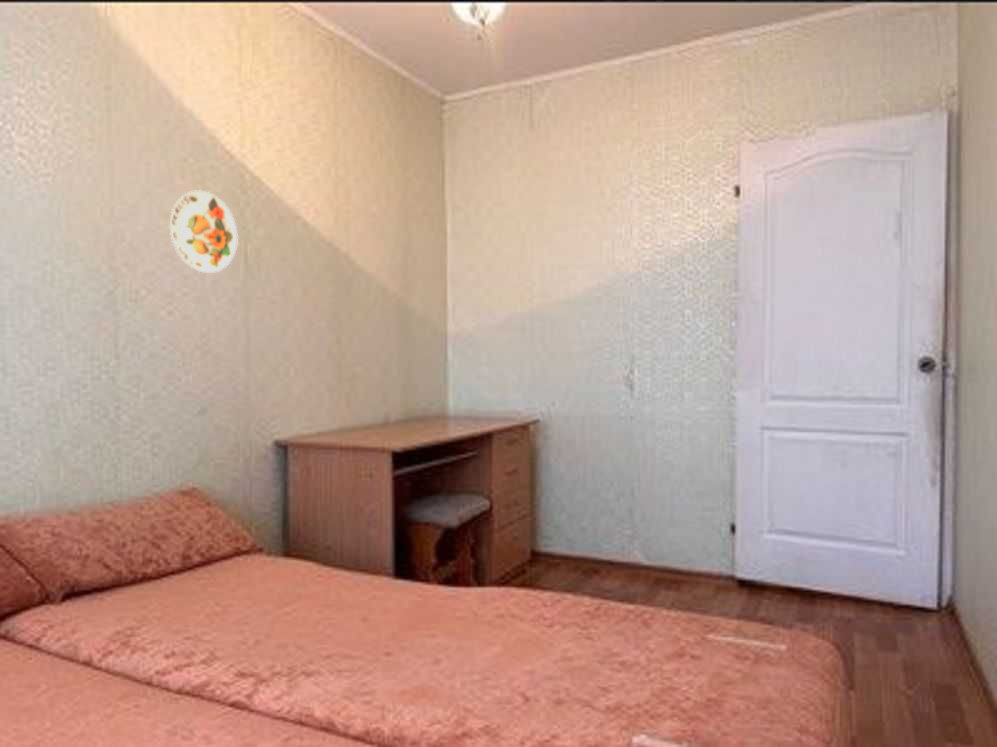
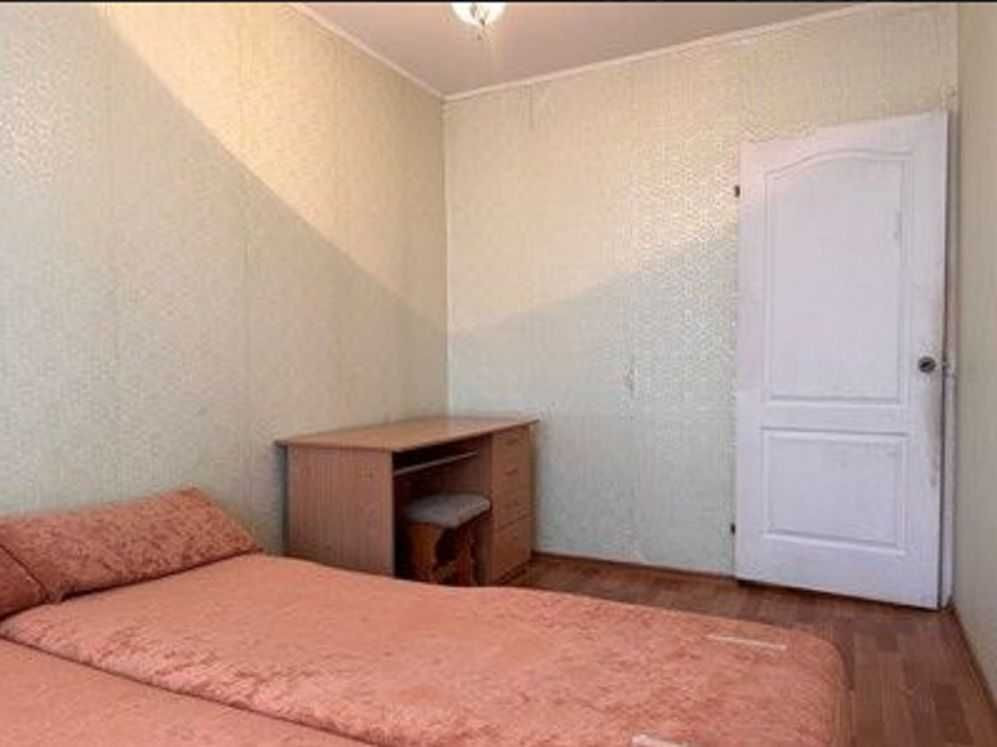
- decorative plate [169,189,239,274]
